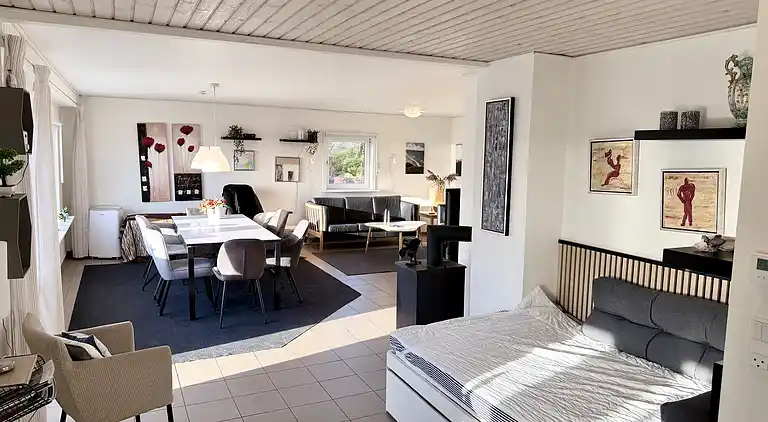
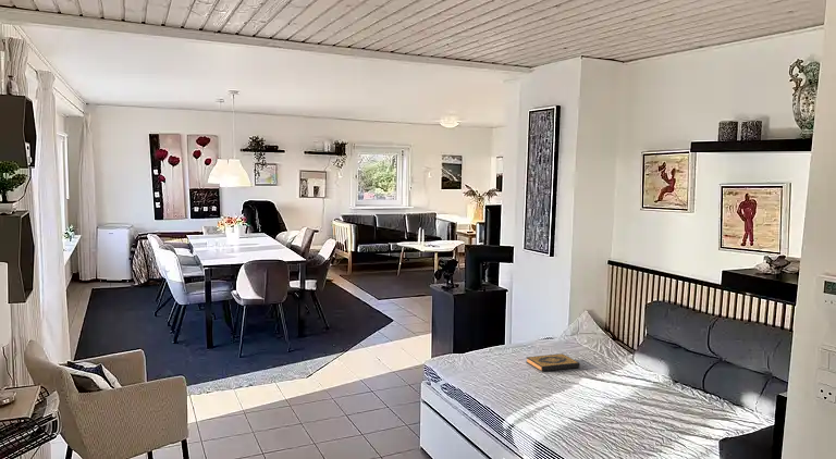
+ hardback book [525,352,580,372]
